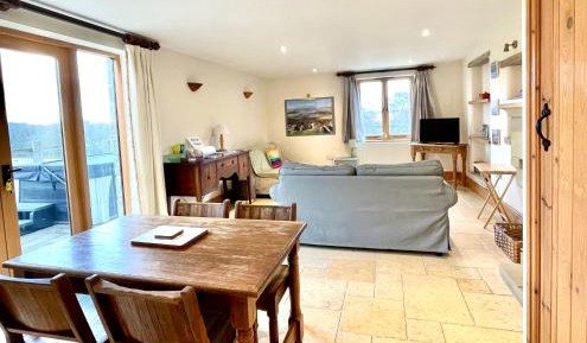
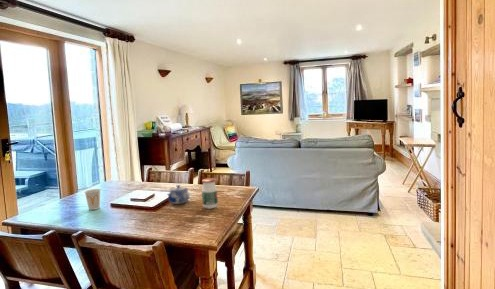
+ teapot [166,184,191,205]
+ jar [201,177,219,210]
+ cup [84,188,102,211]
